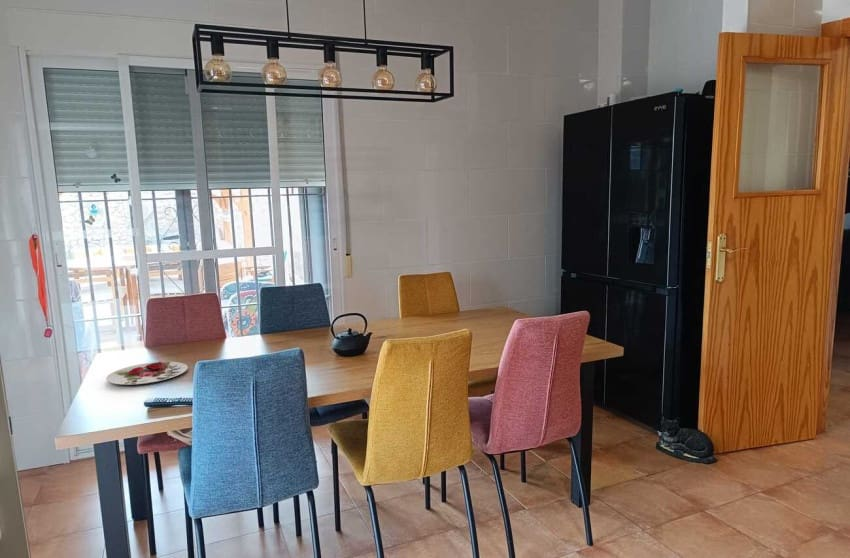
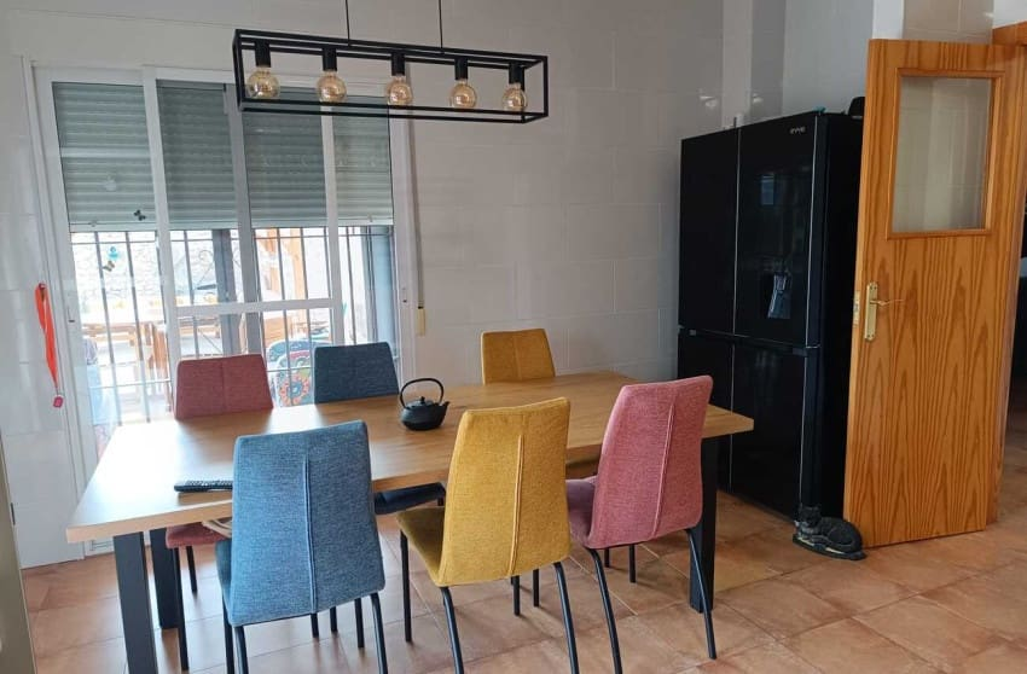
- plate [105,361,189,386]
